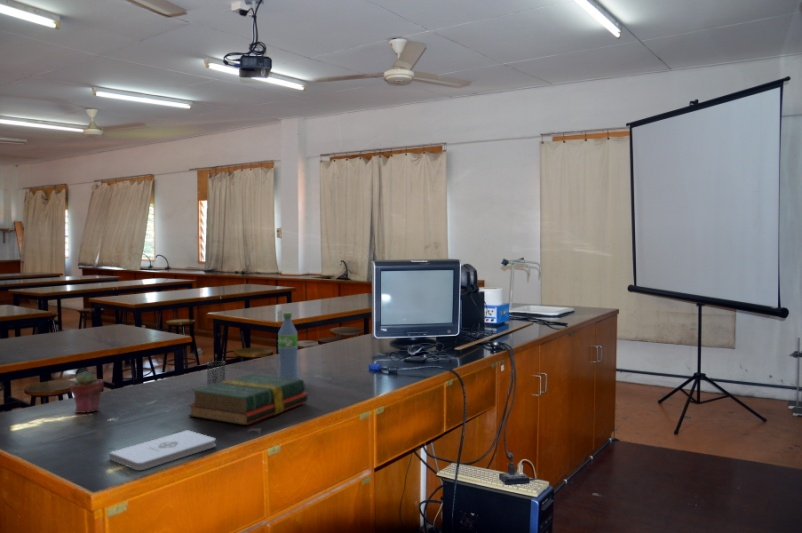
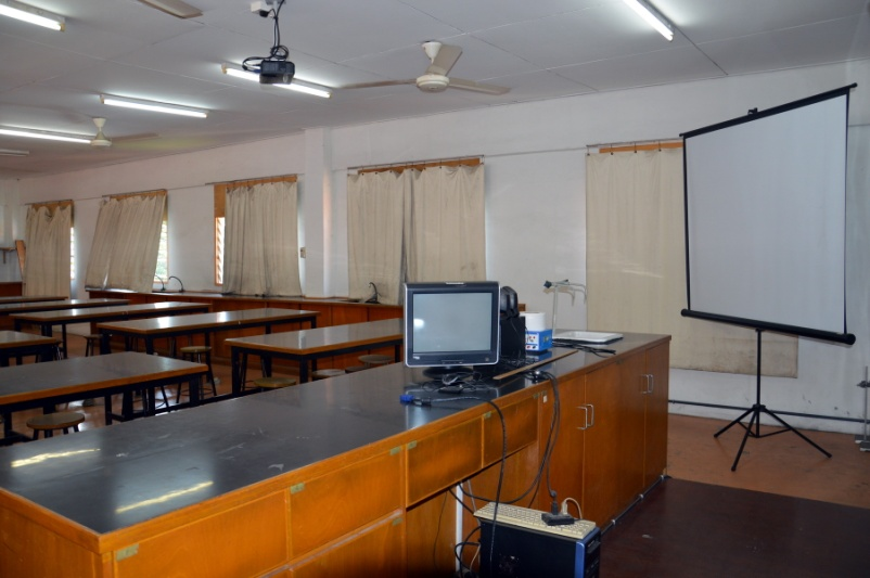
- water bottle [277,312,299,379]
- notepad [108,429,217,471]
- potted succulent [69,370,104,414]
- pencil holder [206,353,226,386]
- hardback book [187,373,309,426]
